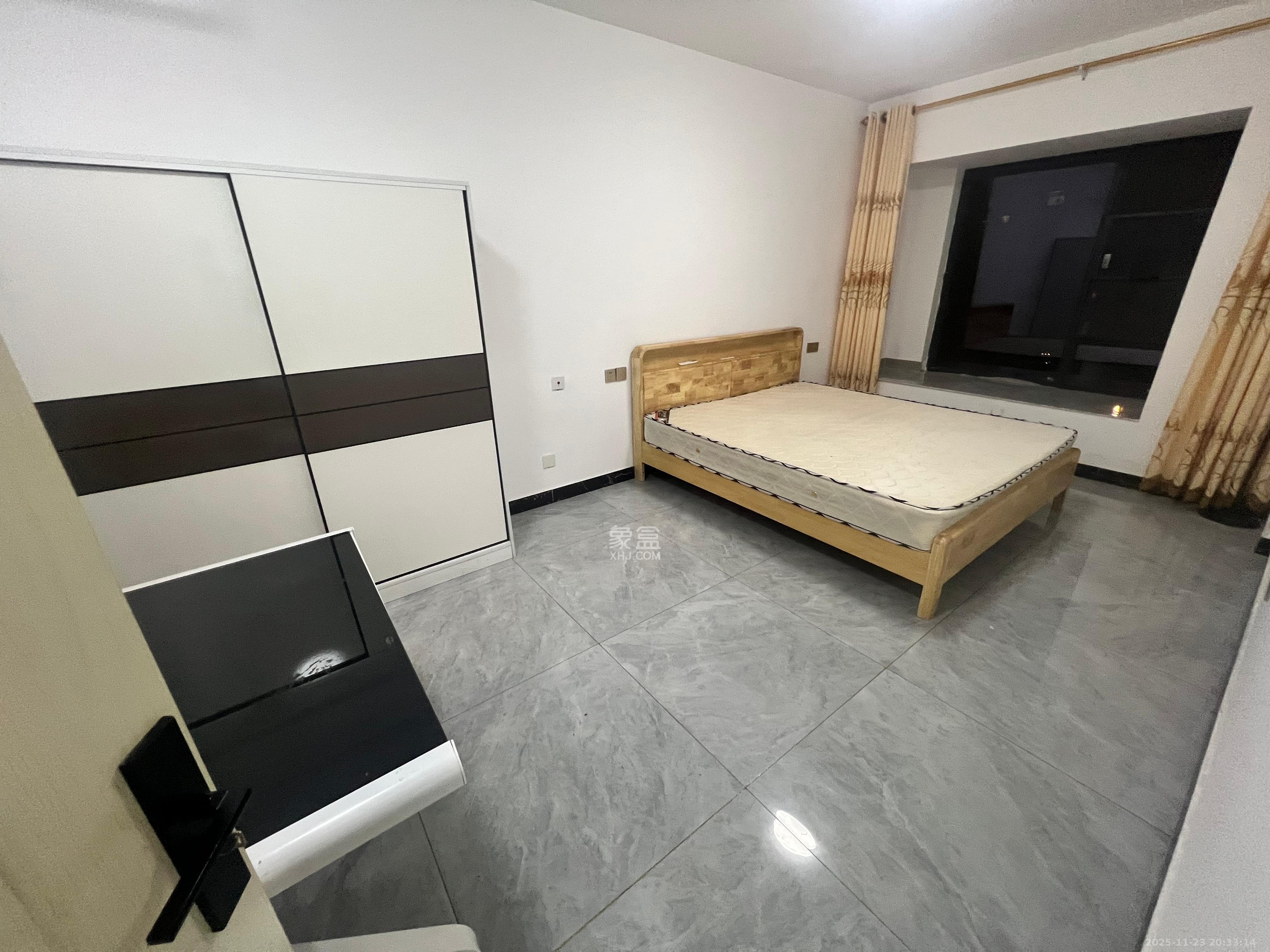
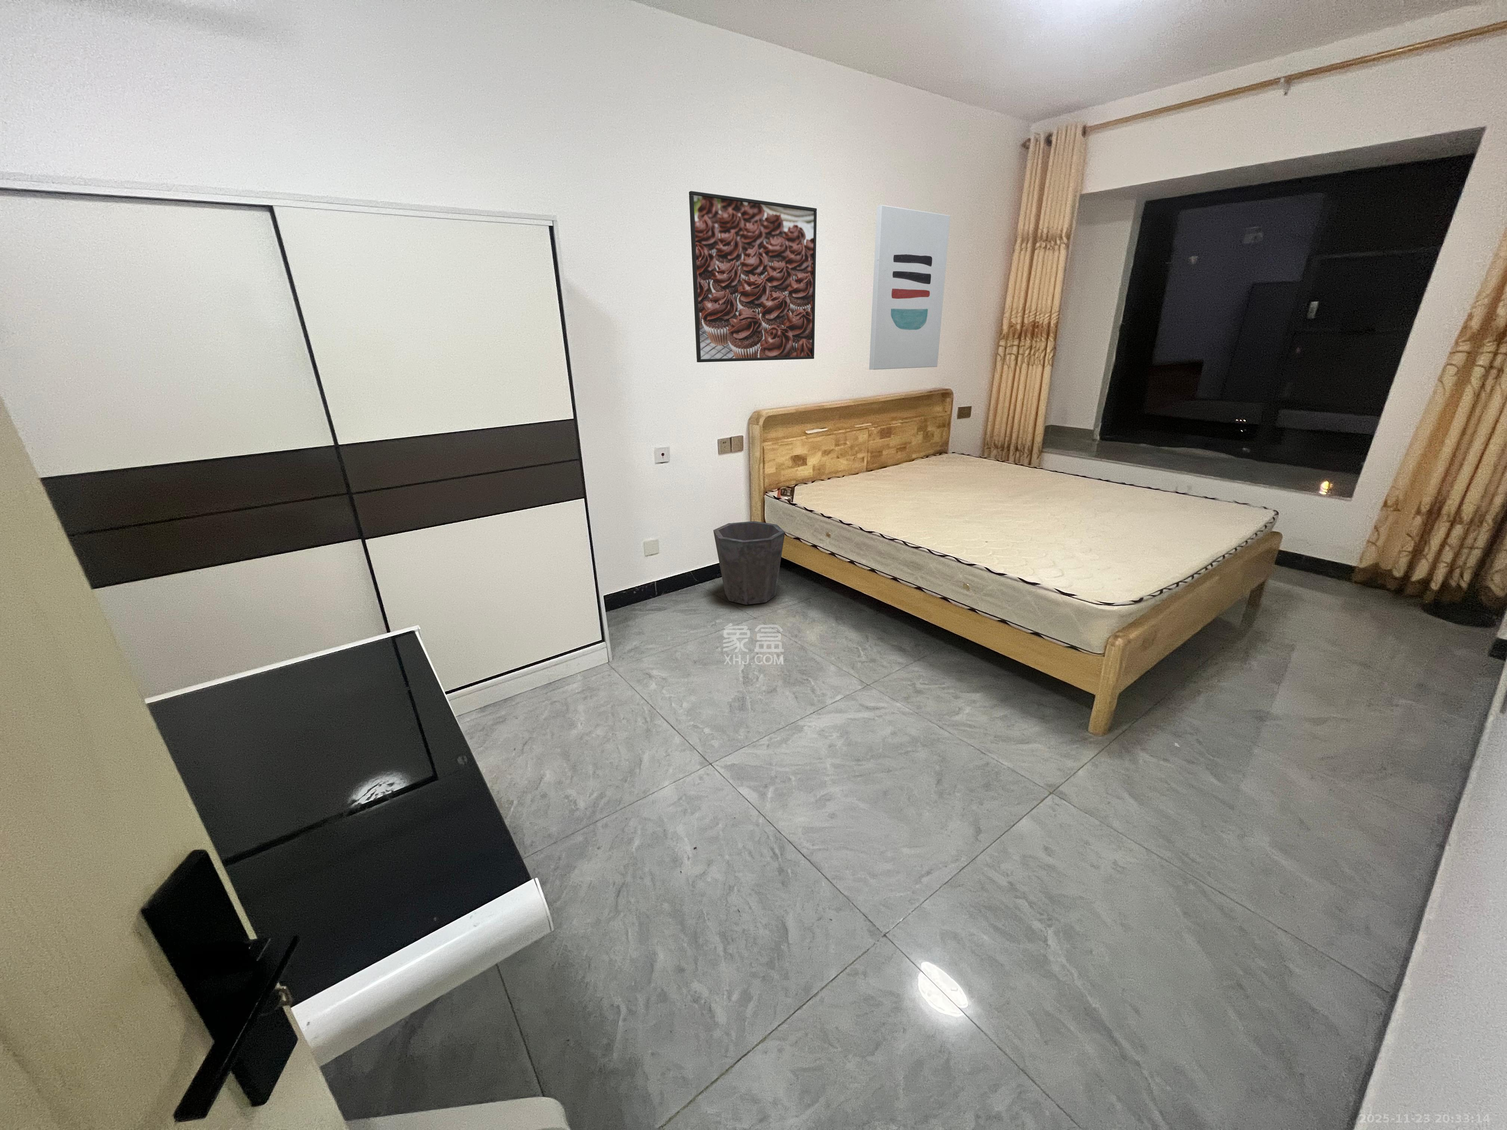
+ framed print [688,191,818,362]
+ waste bin [713,521,786,605]
+ wall art [869,204,950,370]
